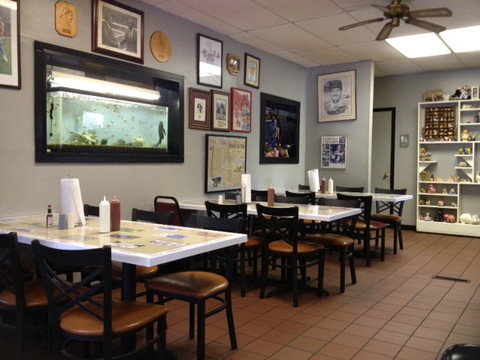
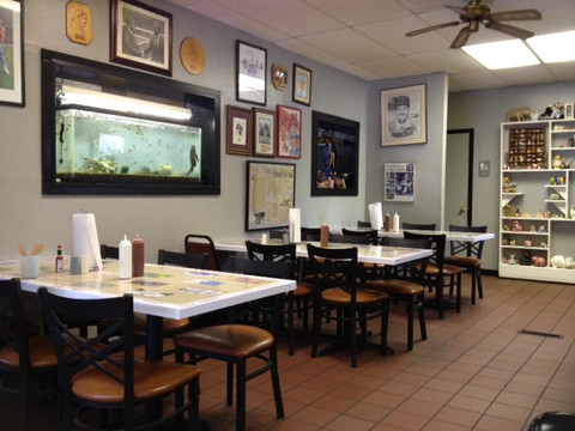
+ utensil holder [17,242,46,280]
